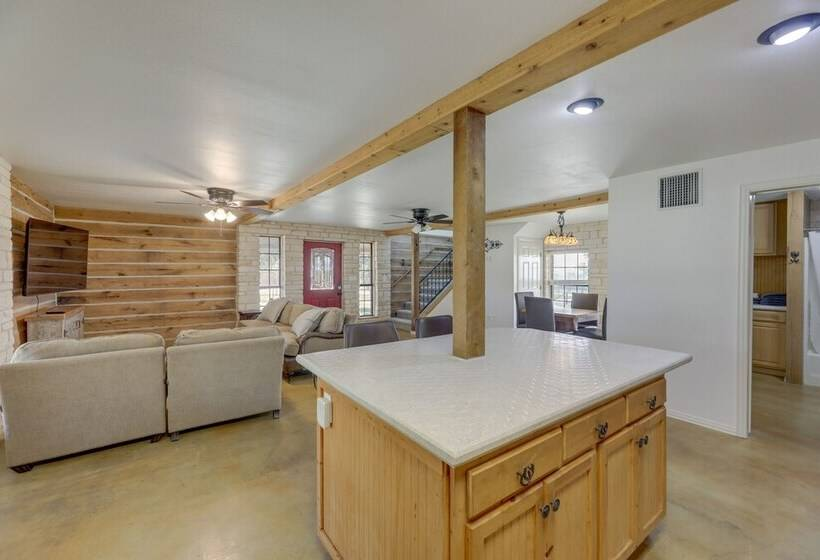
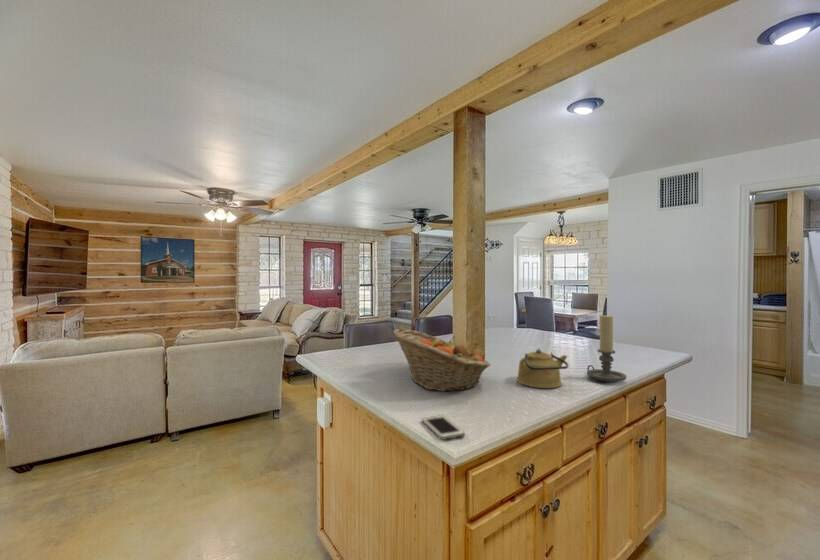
+ fruit basket [392,327,491,392]
+ kettle [516,348,569,389]
+ candle holder [586,313,627,383]
+ cell phone [421,414,466,441]
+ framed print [140,235,196,284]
